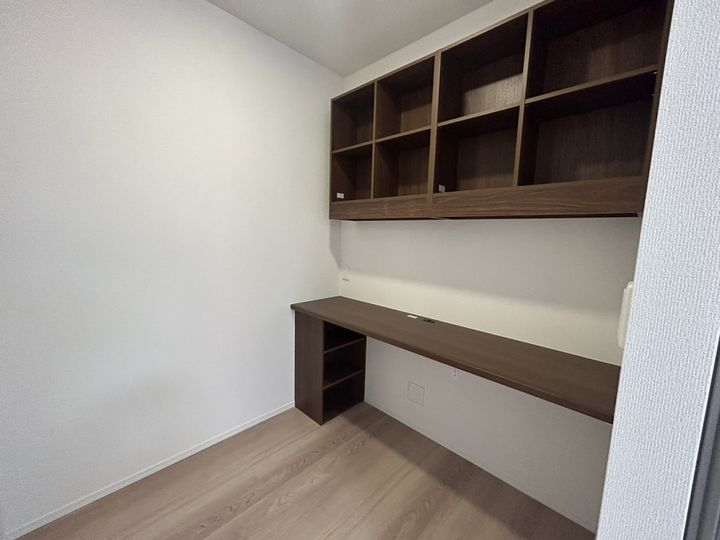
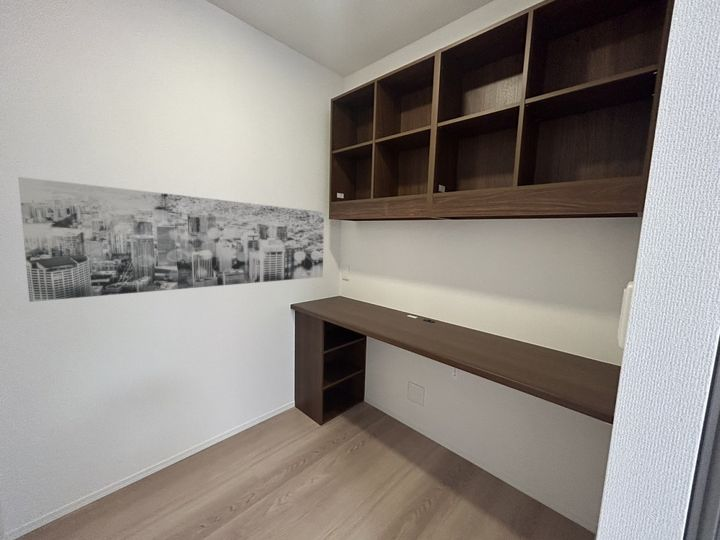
+ wall art [17,176,325,303]
